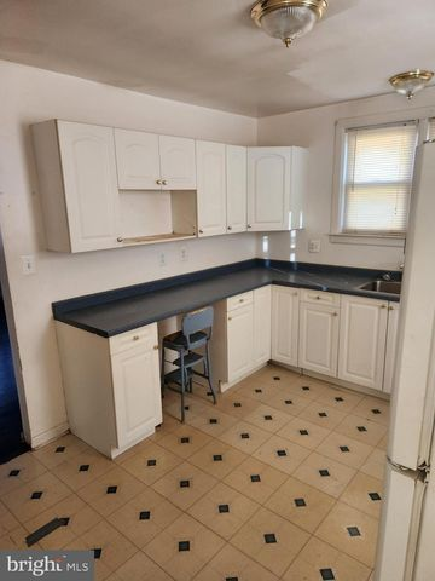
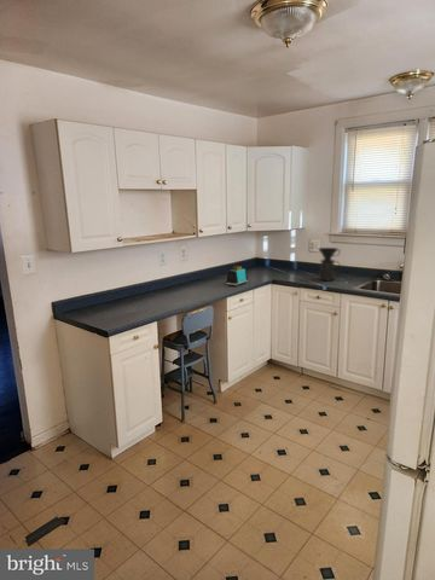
+ toaster [225,265,249,288]
+ coffee maker [318,246,341,282]
